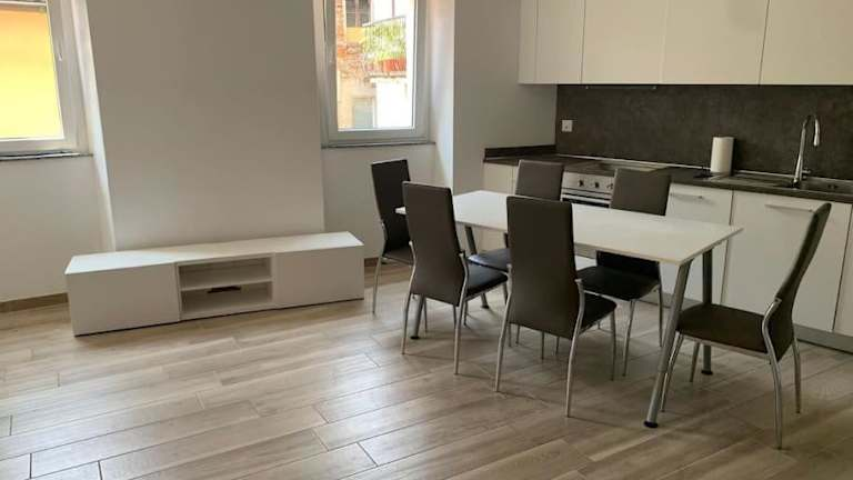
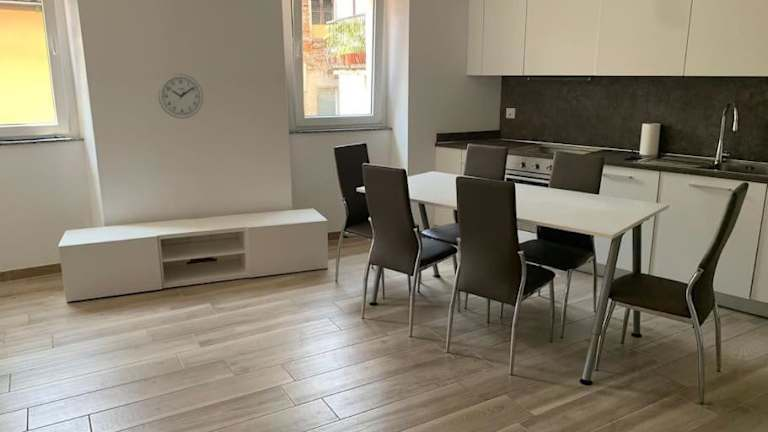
+ wall clock [157,72,204,120]
